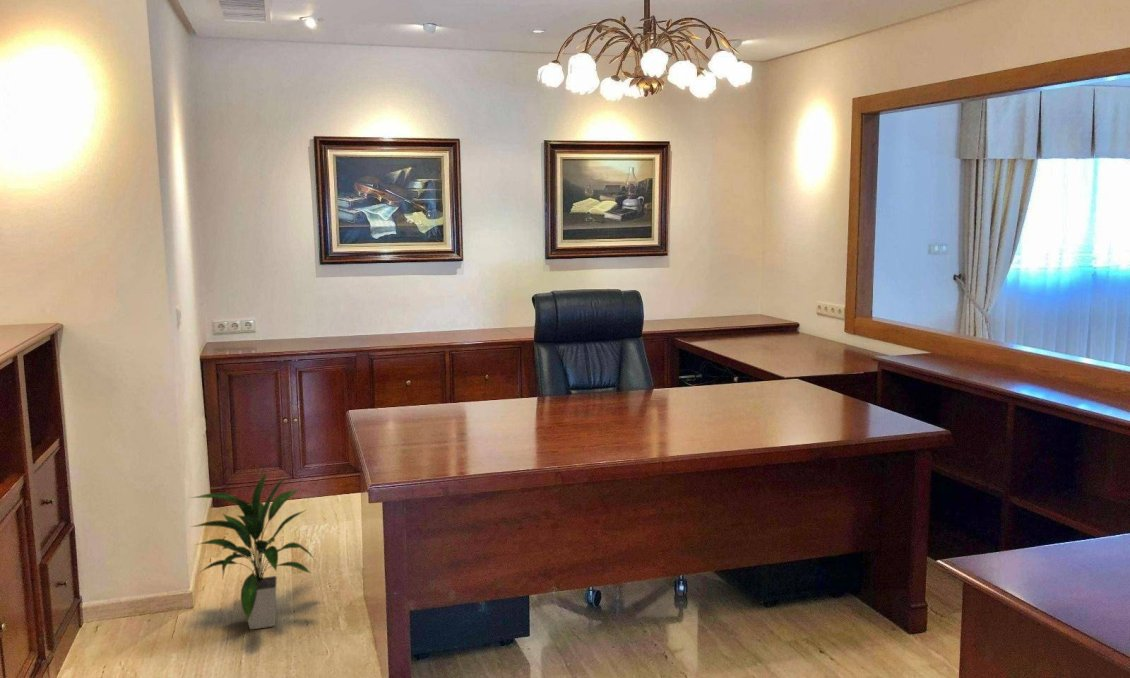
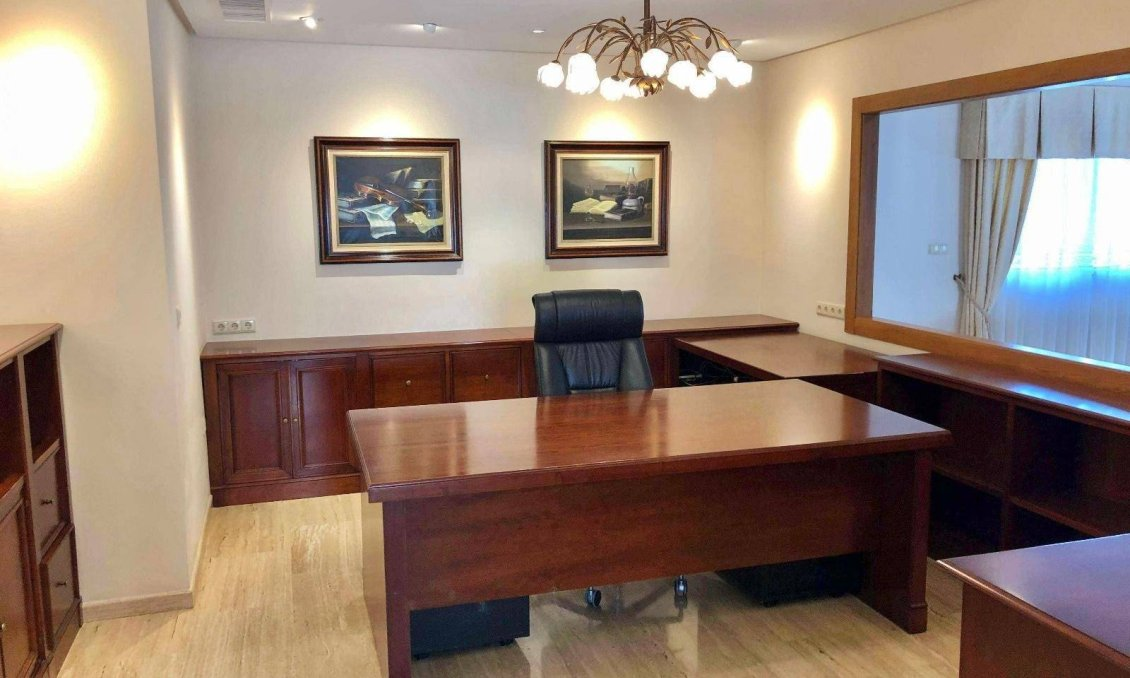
- indoor plant [189,470,316,630]
